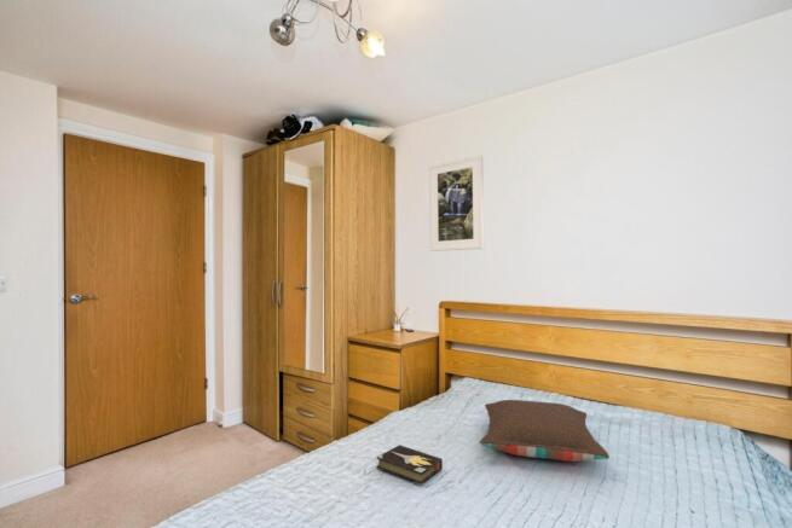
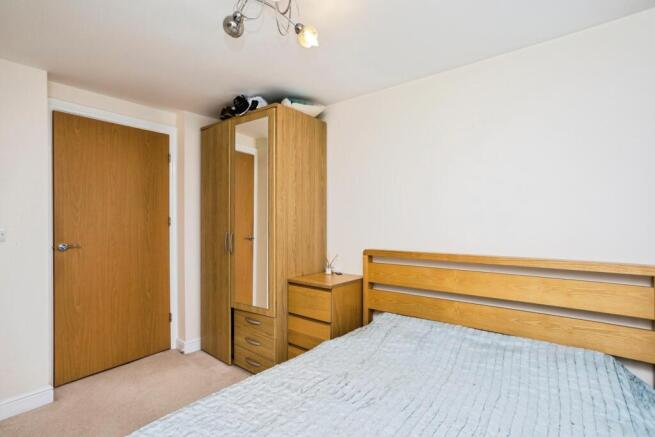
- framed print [428,153,485,253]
- pillow [478,399,611,463]
- hardback book [375,443,444,487]
